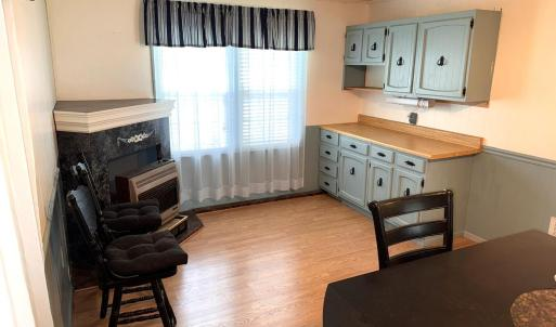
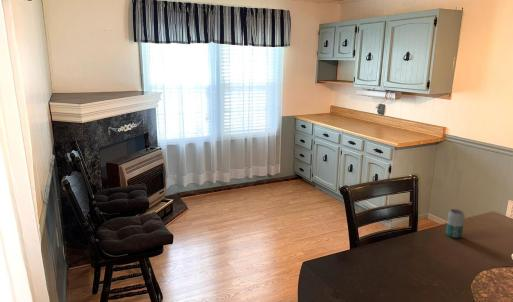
+ beverage can [445,208,466,239]
